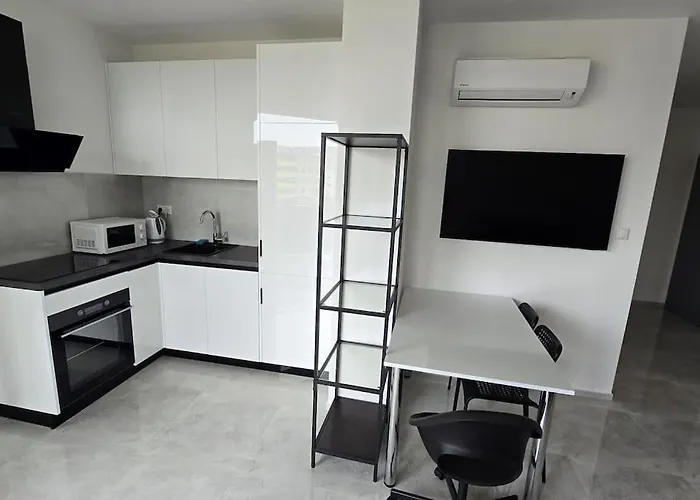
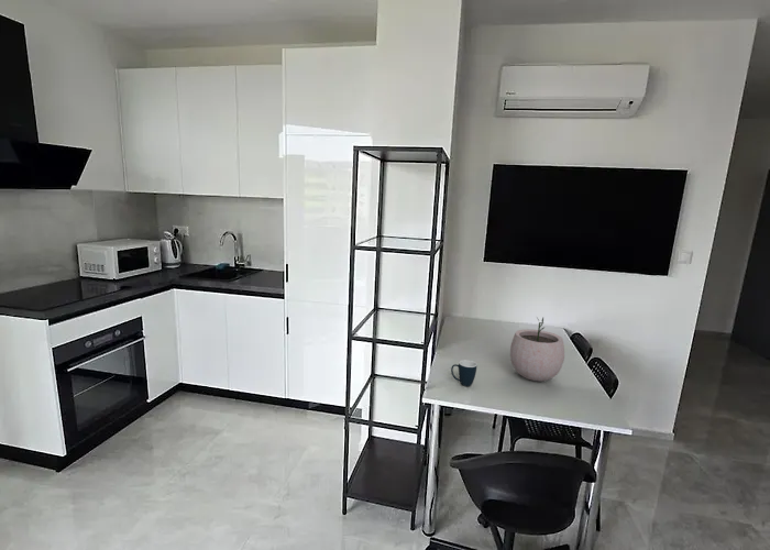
+ plant pot [509,317,565,382]
+ mug [450,359,479,387]
